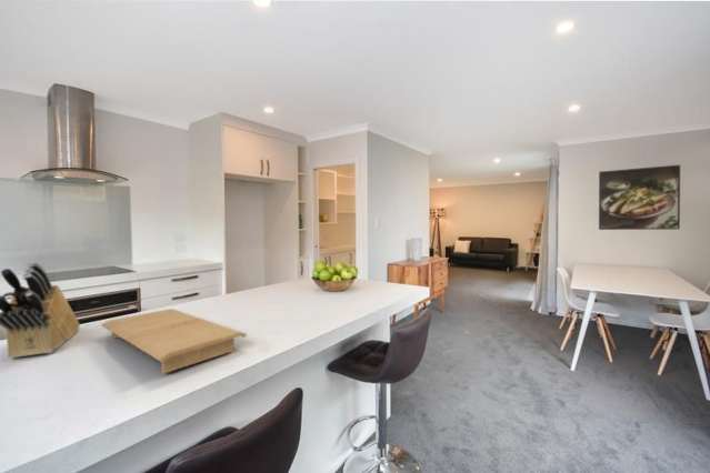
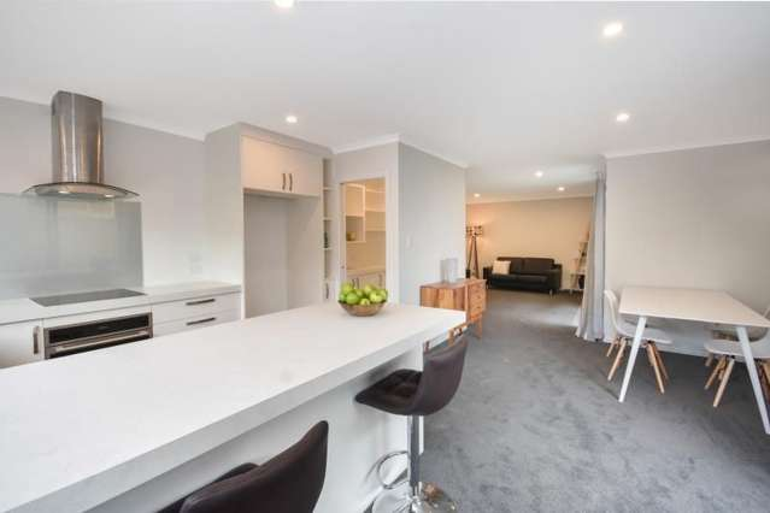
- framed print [598,164,681,231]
- knife block [0,261,81,359]
- cutting board [100,308,248,374]
